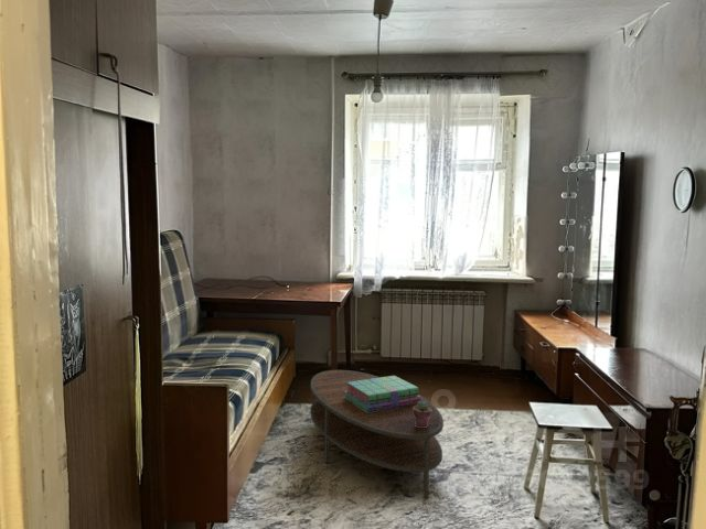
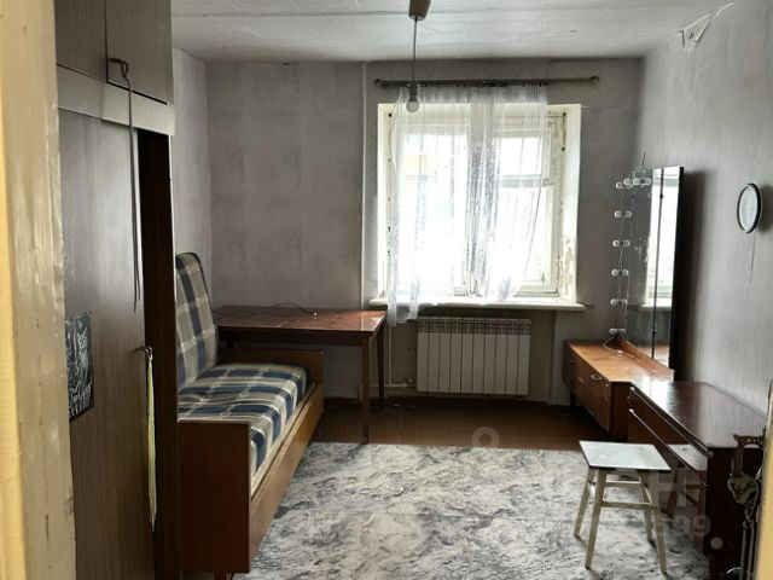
- coffee table [309,369,445,501]
- potted succulent [413,401,432,428]
- stack of books [344,375,420,412]
